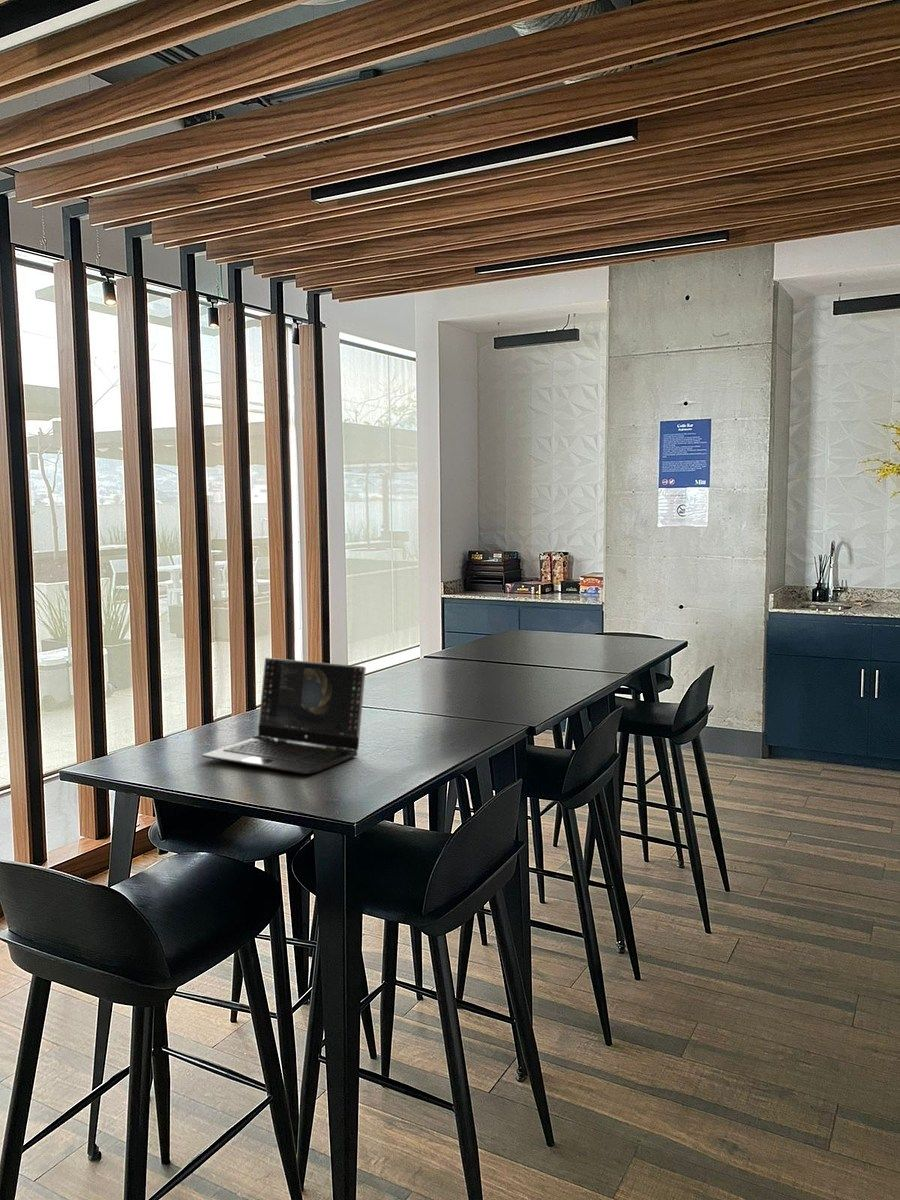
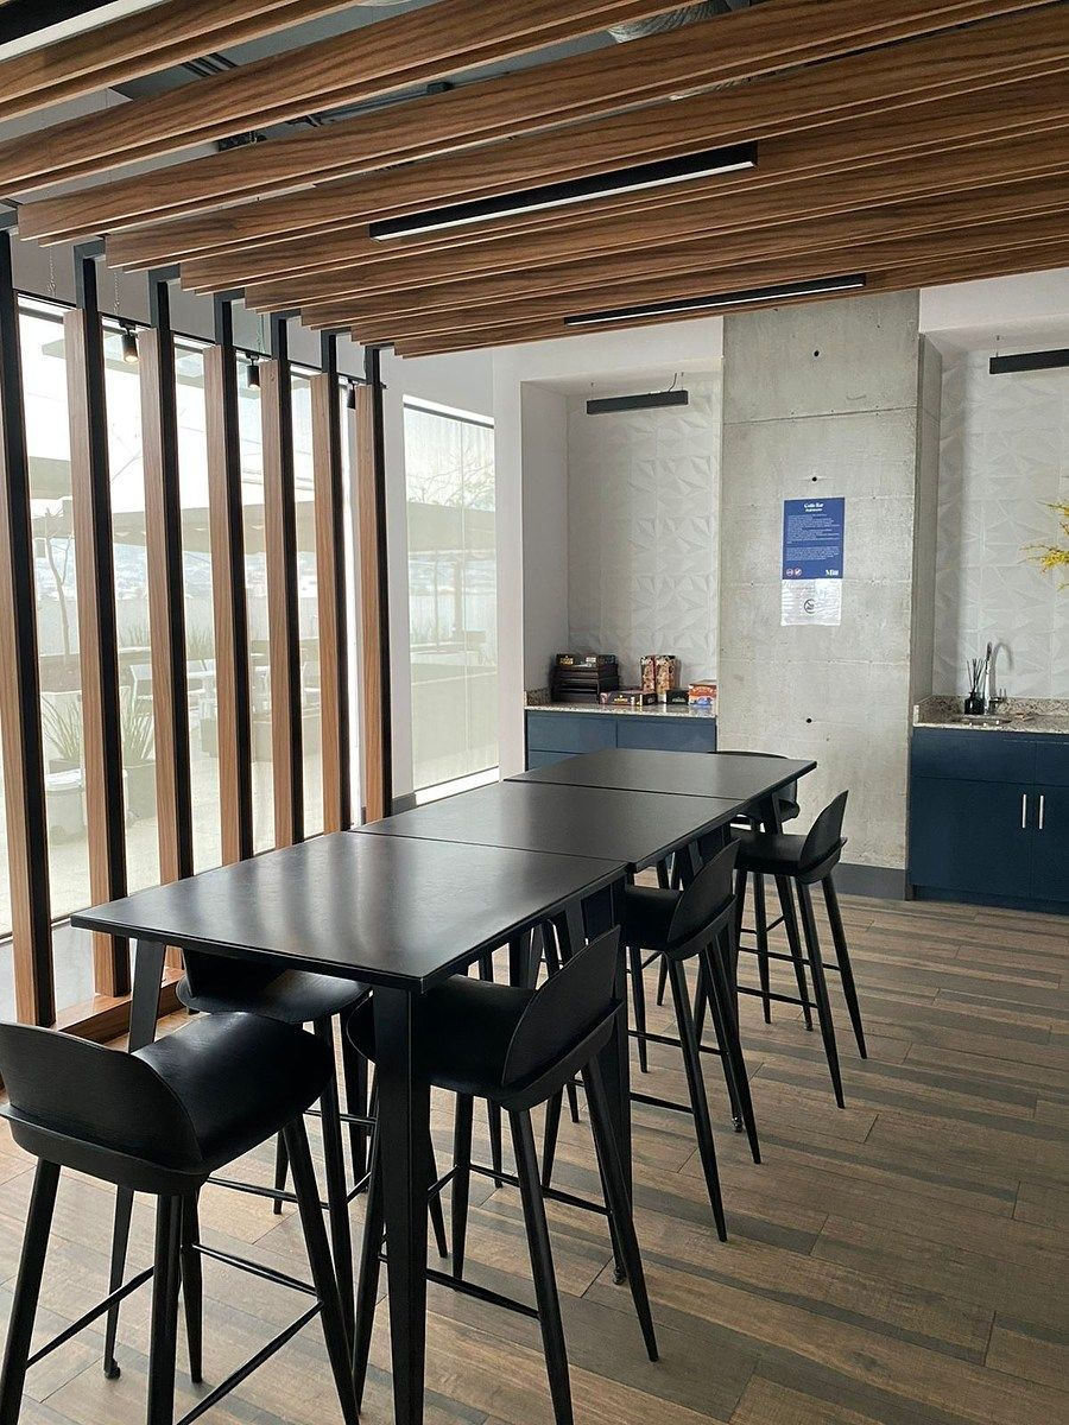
- laptop computer [201,657,367,775]
